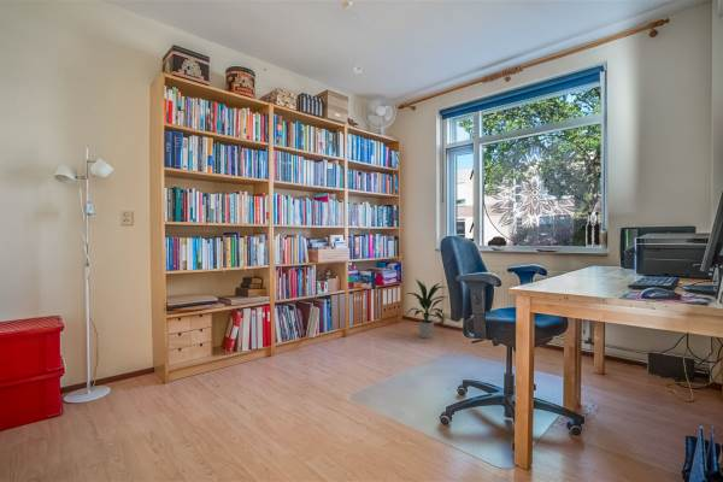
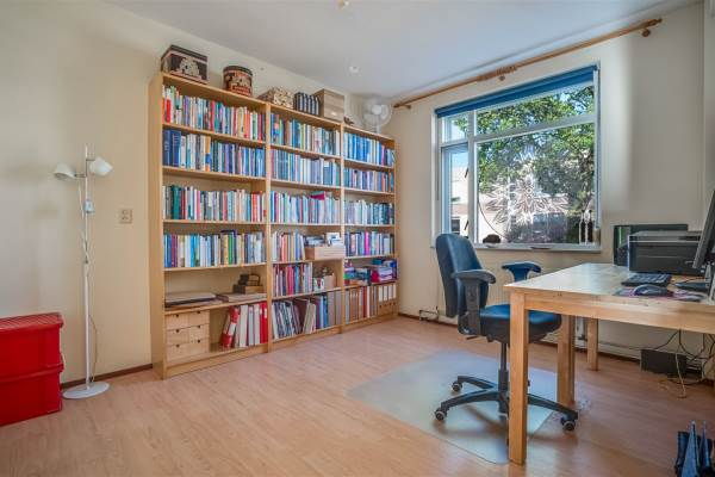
- indoor plant [405,277,447,340]
